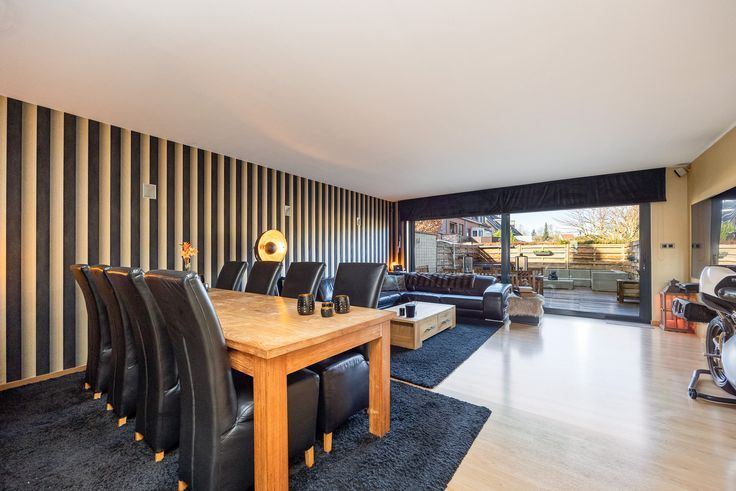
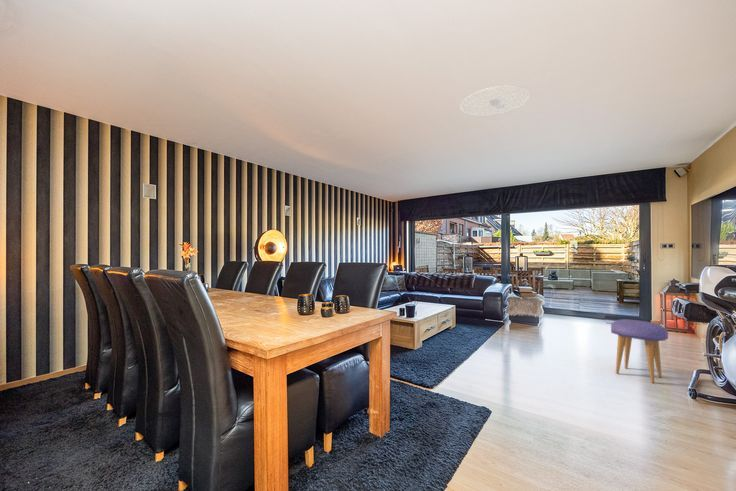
+ ceiling light [459,85,531,117]
+ stool [610,318,669,384]
